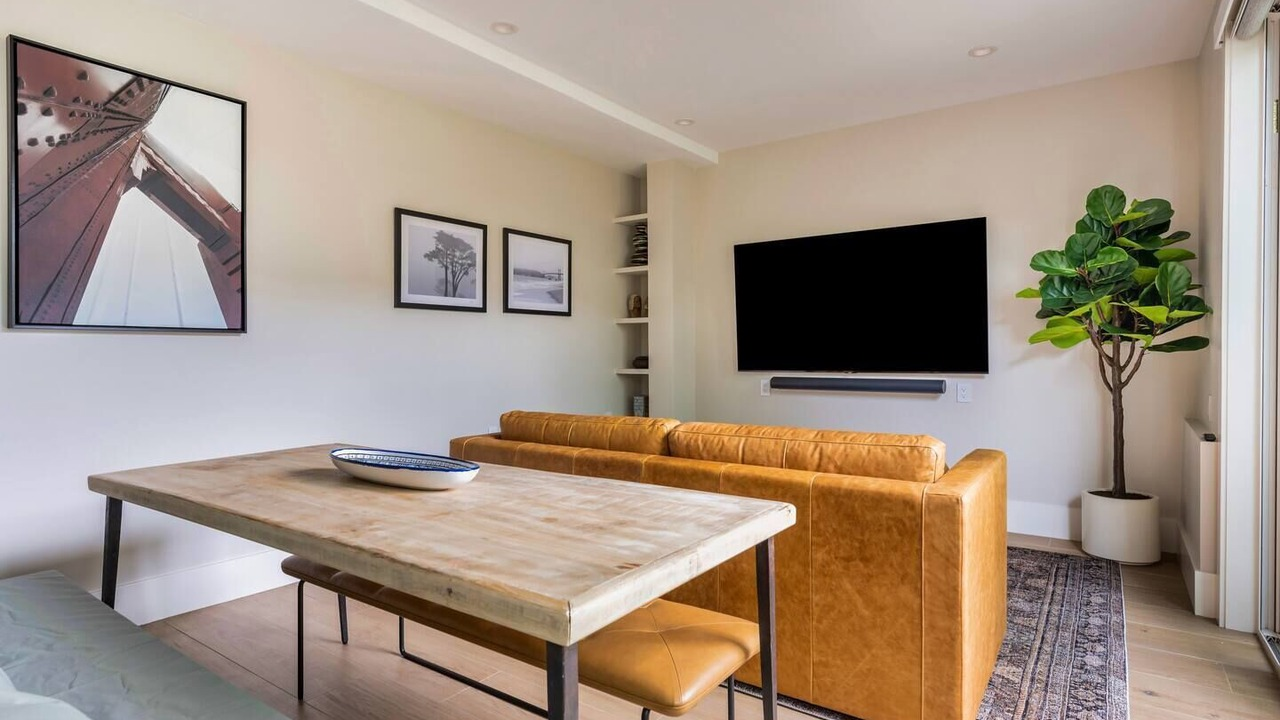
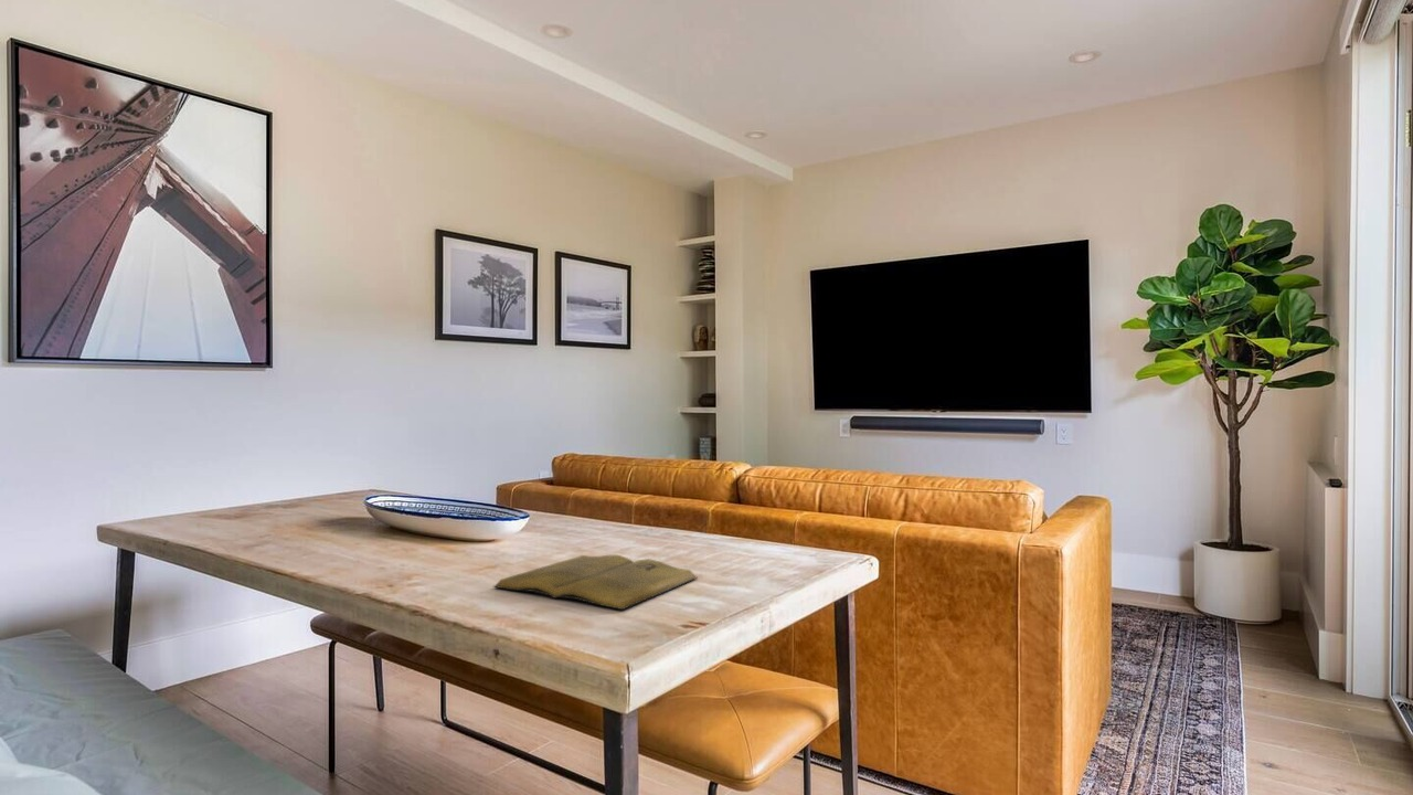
+ book [492,554,699,611]
